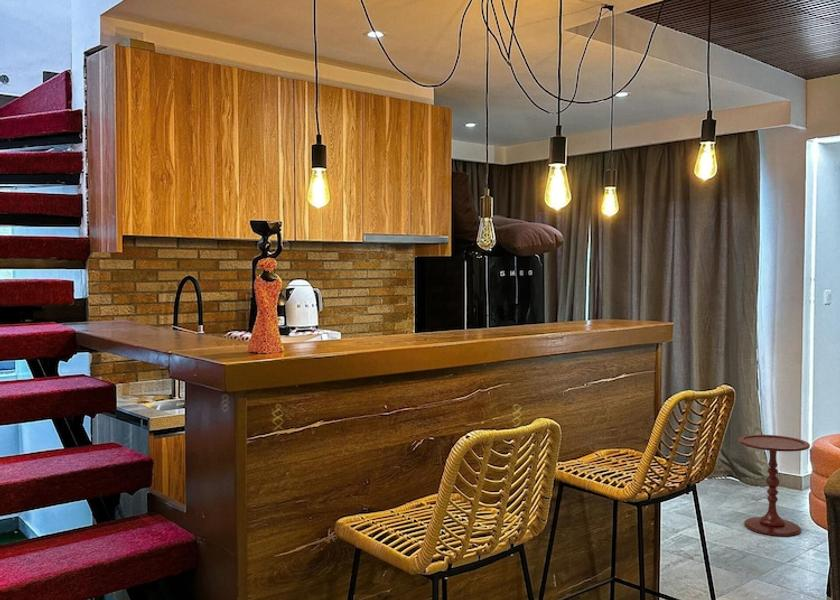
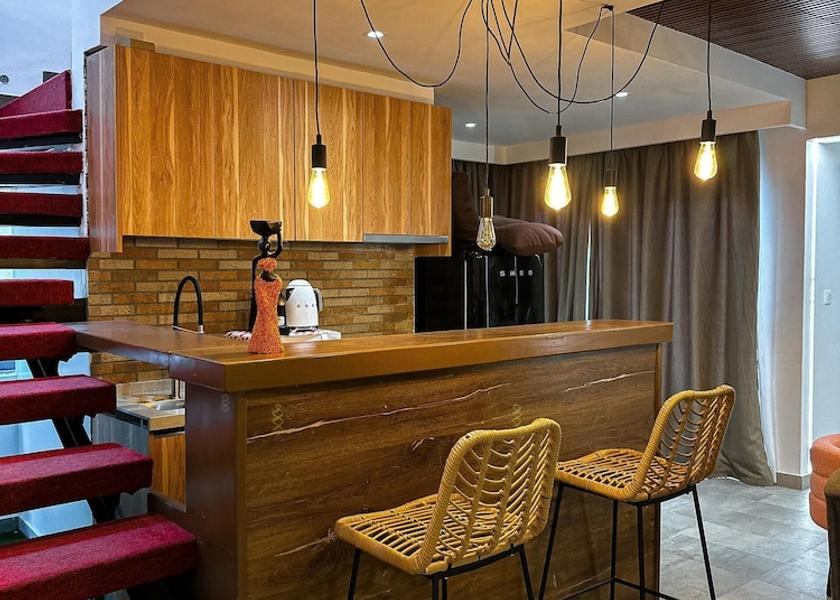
- side table [737,434,811,537]
